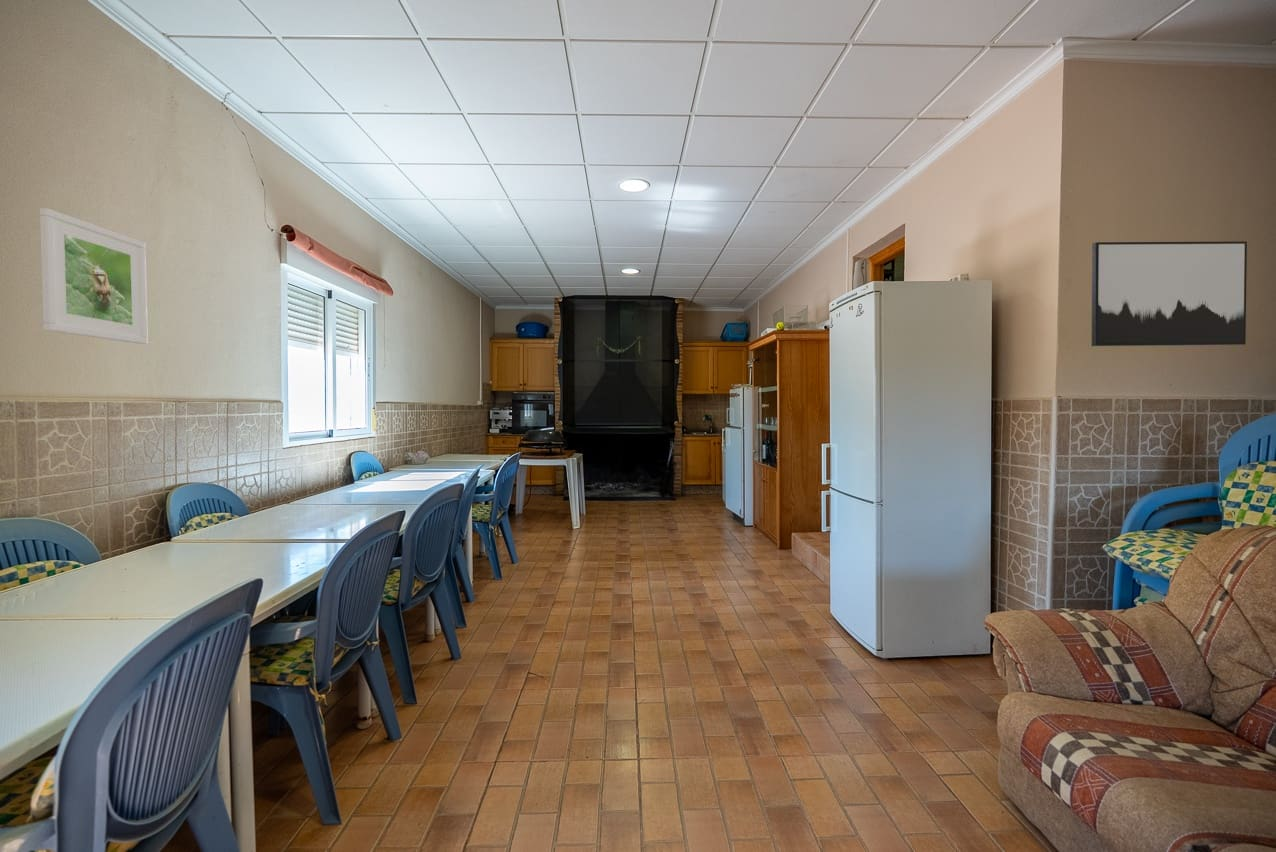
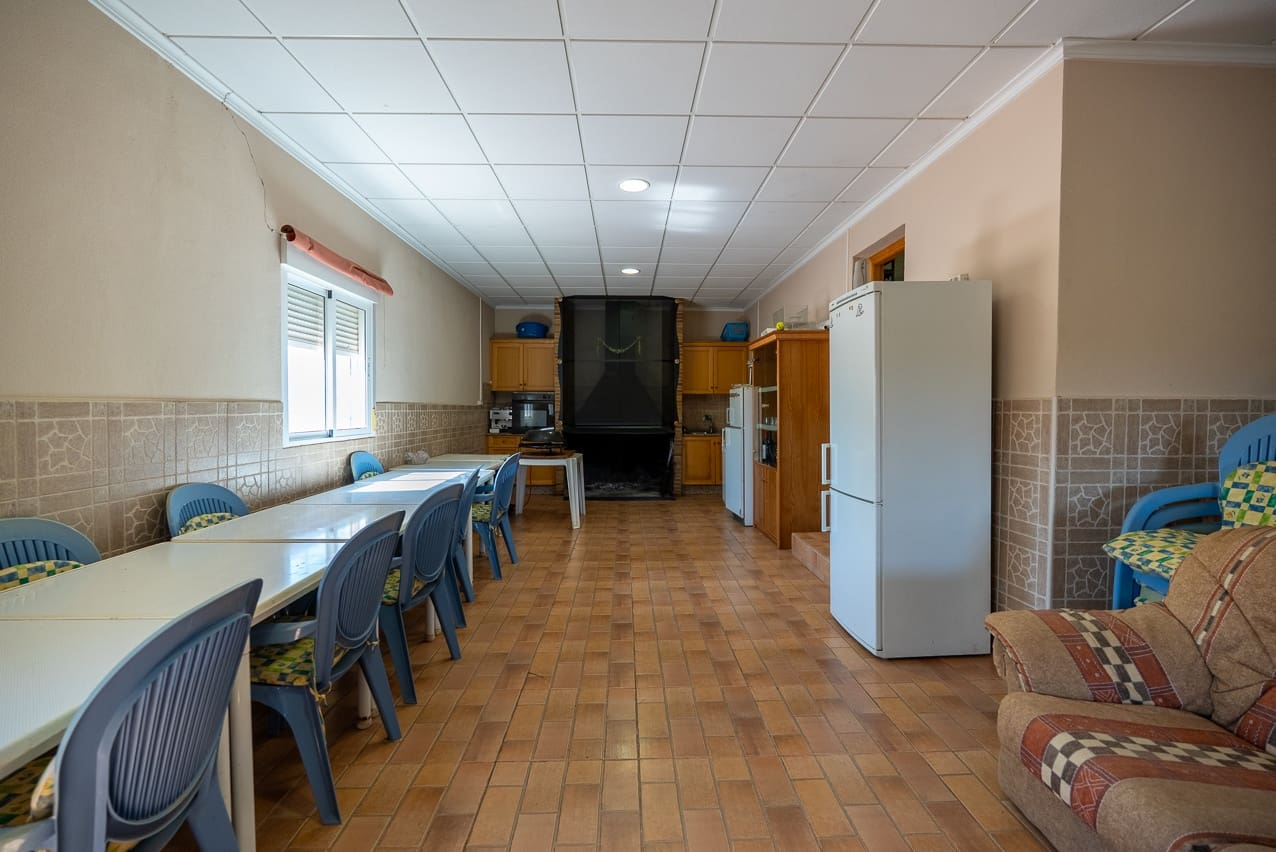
- wall art [1091,240,1248,347]
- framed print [39,207,149,345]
